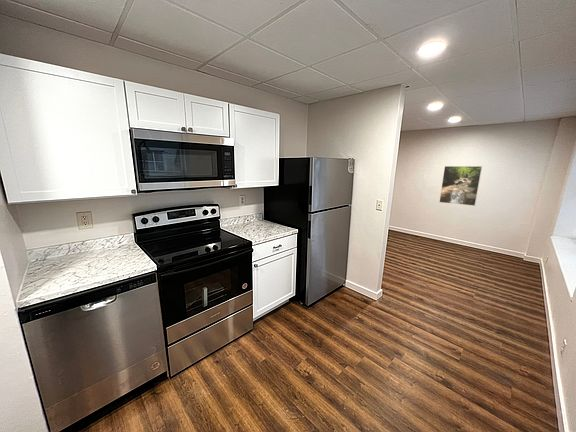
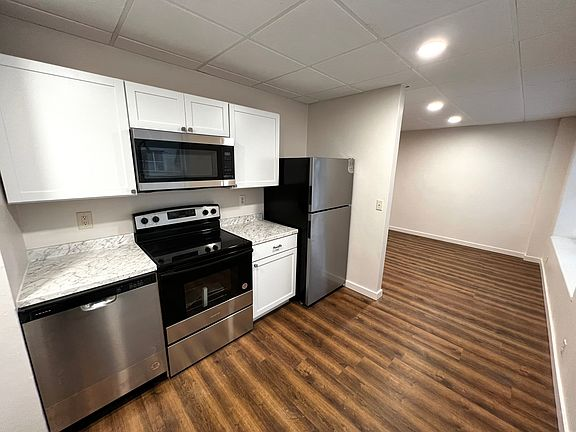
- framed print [438,165,483,207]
